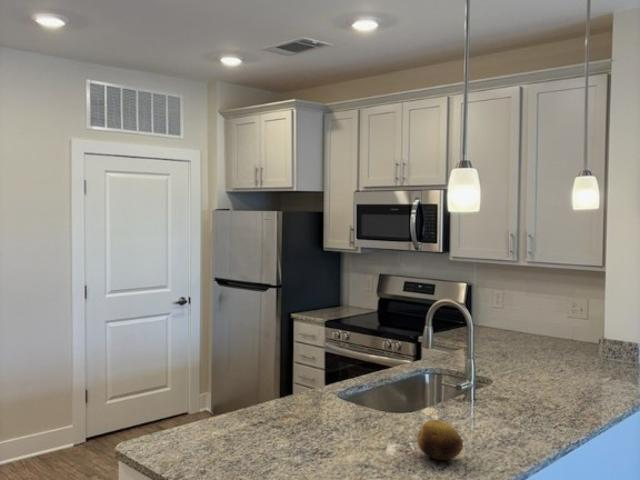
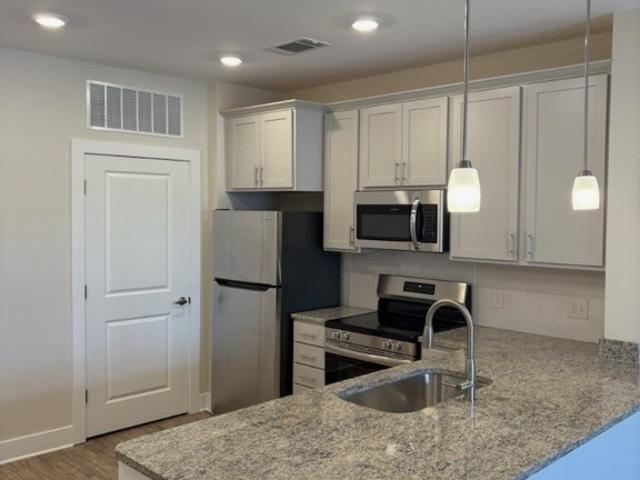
- fruit [416,419,464,461]
